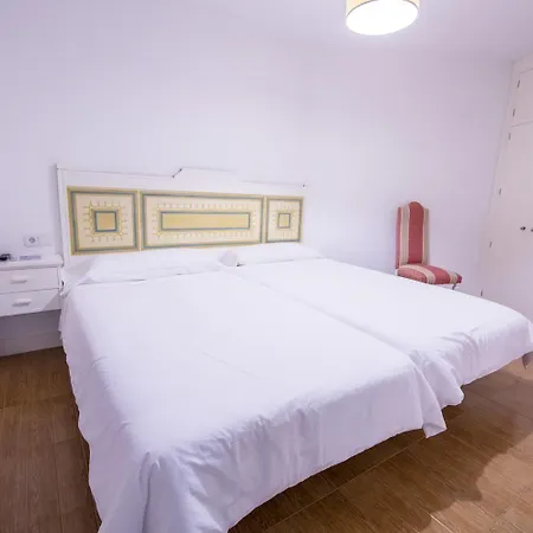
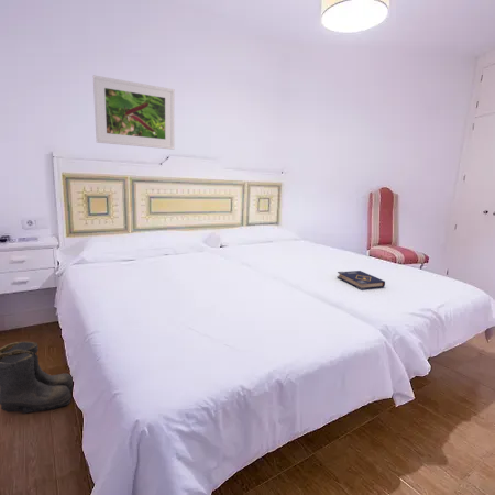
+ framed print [92,74,175,151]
+ boots [0,340,74,415]
+ book [337,270,386,290]
